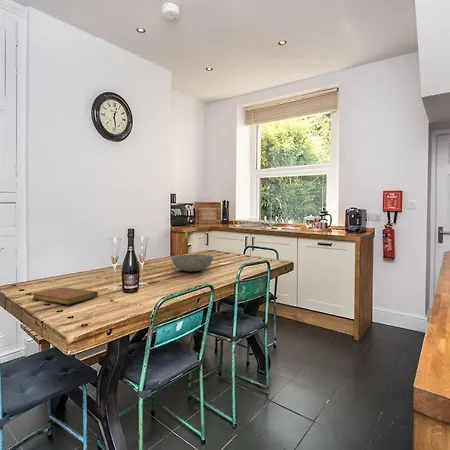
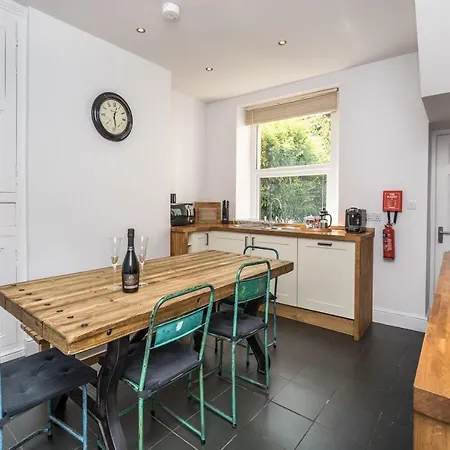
- notebook [32,286,99,305]
- bowl [171,253,214,273]
